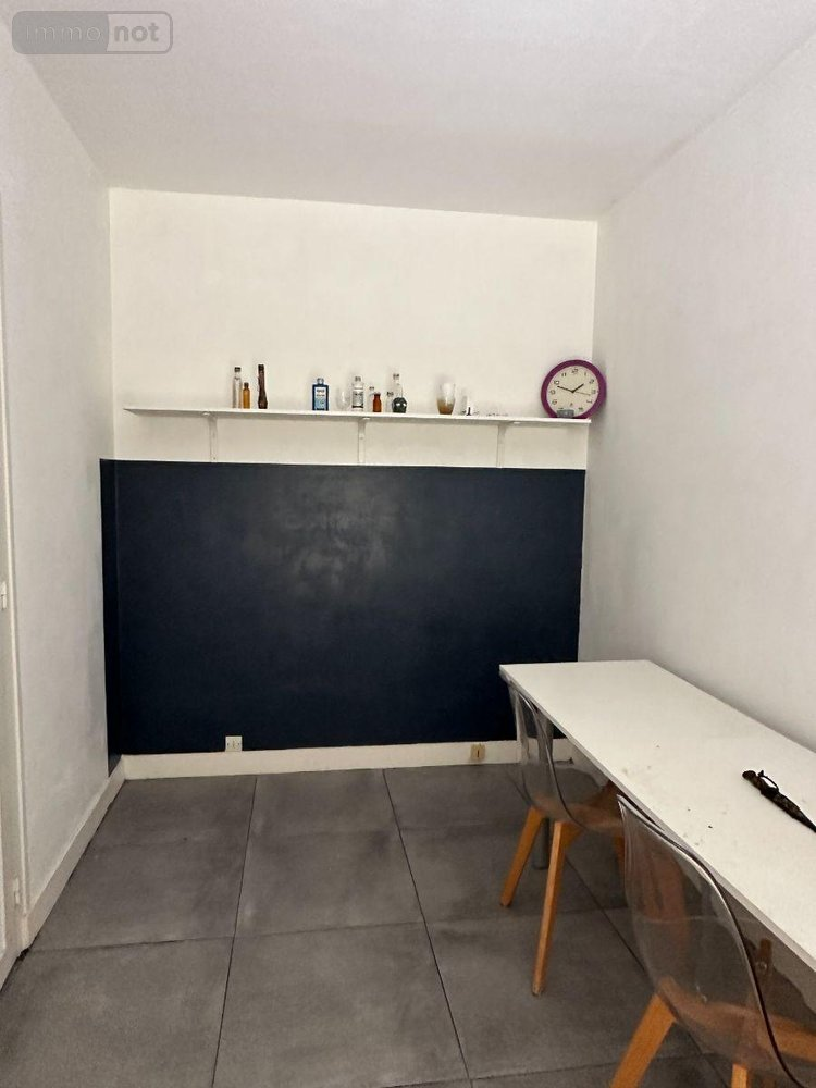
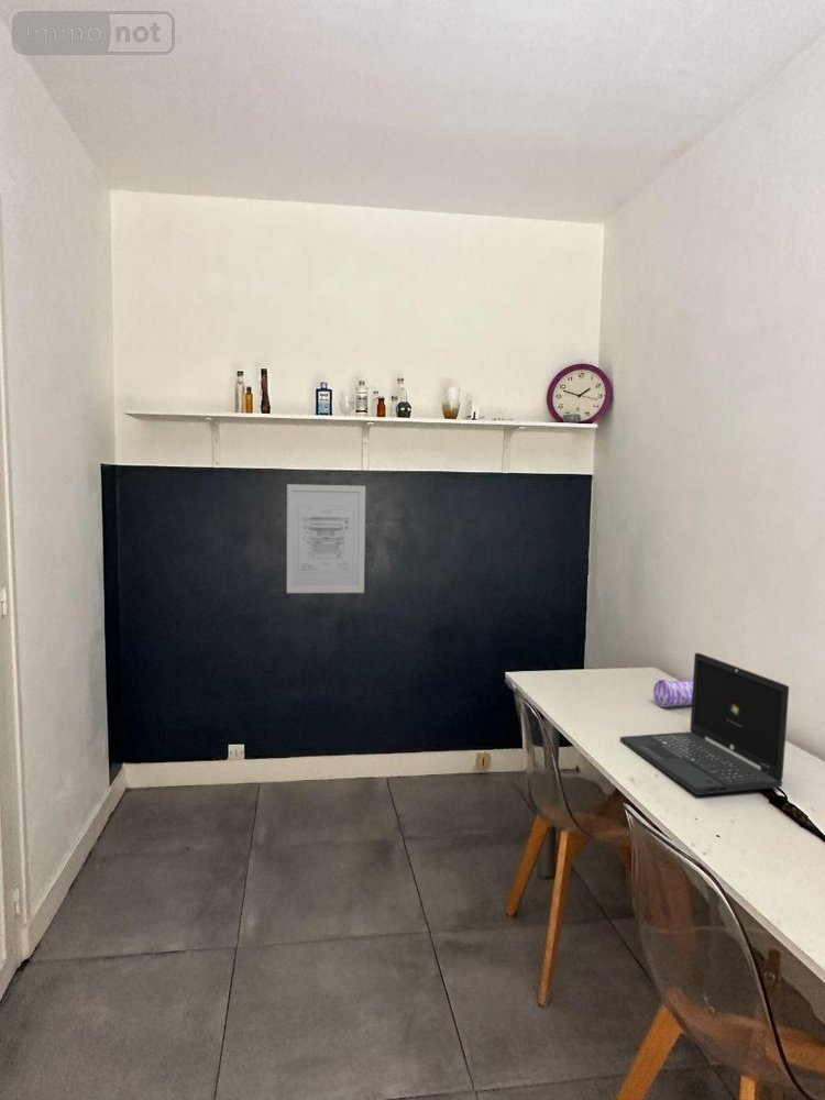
+ laptop [619,652,790,796]
+ pencil case [652,678,693,708]
+ wall art [286,483,366,594]
